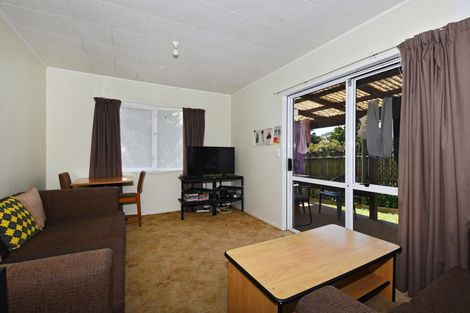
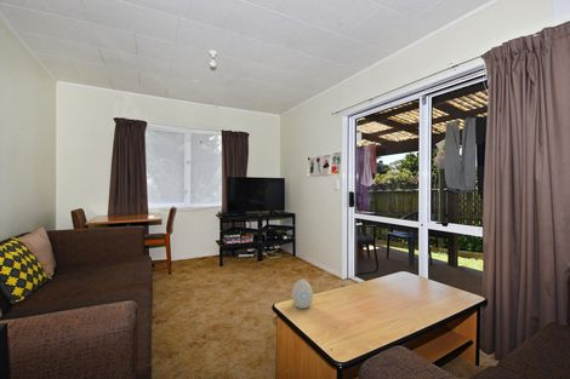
+ decorative egg [291,278,314,310]
